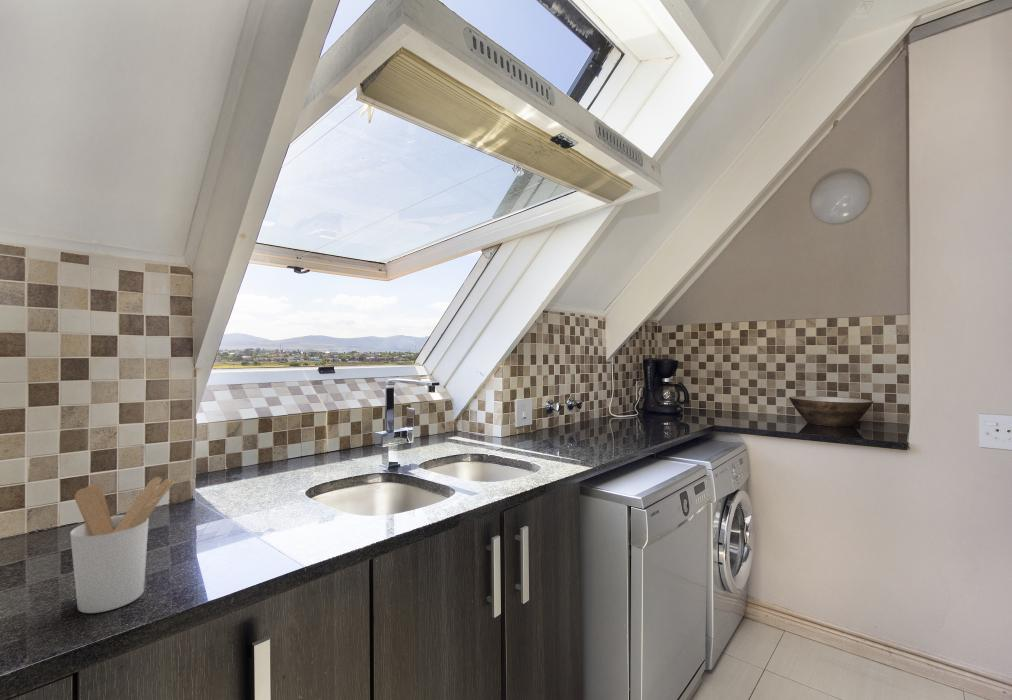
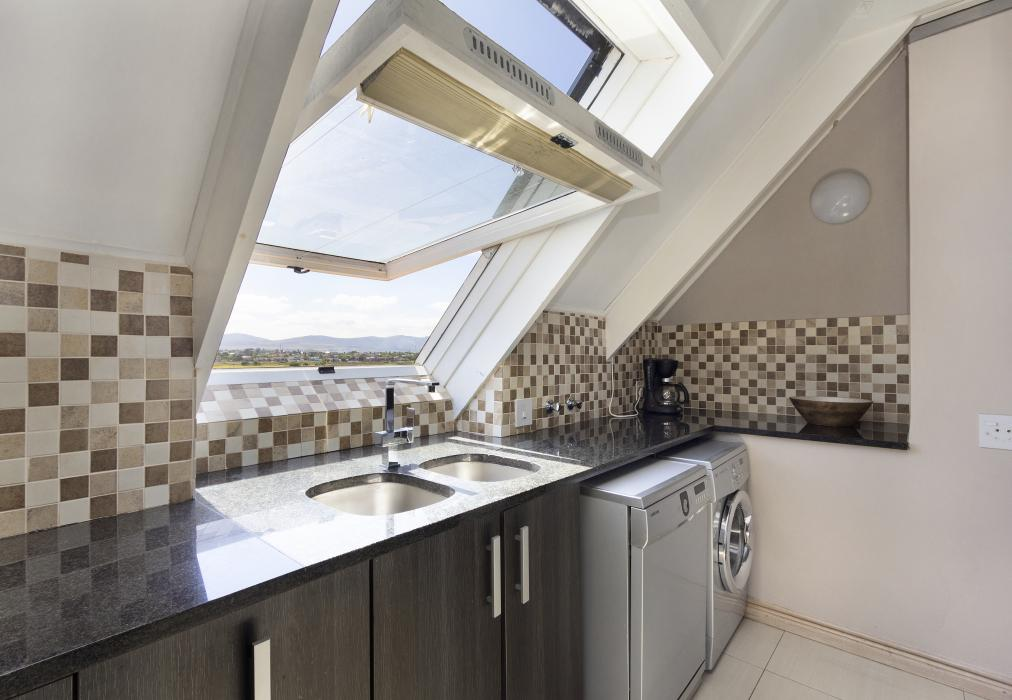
- utensil holder [69,476,175,614]
